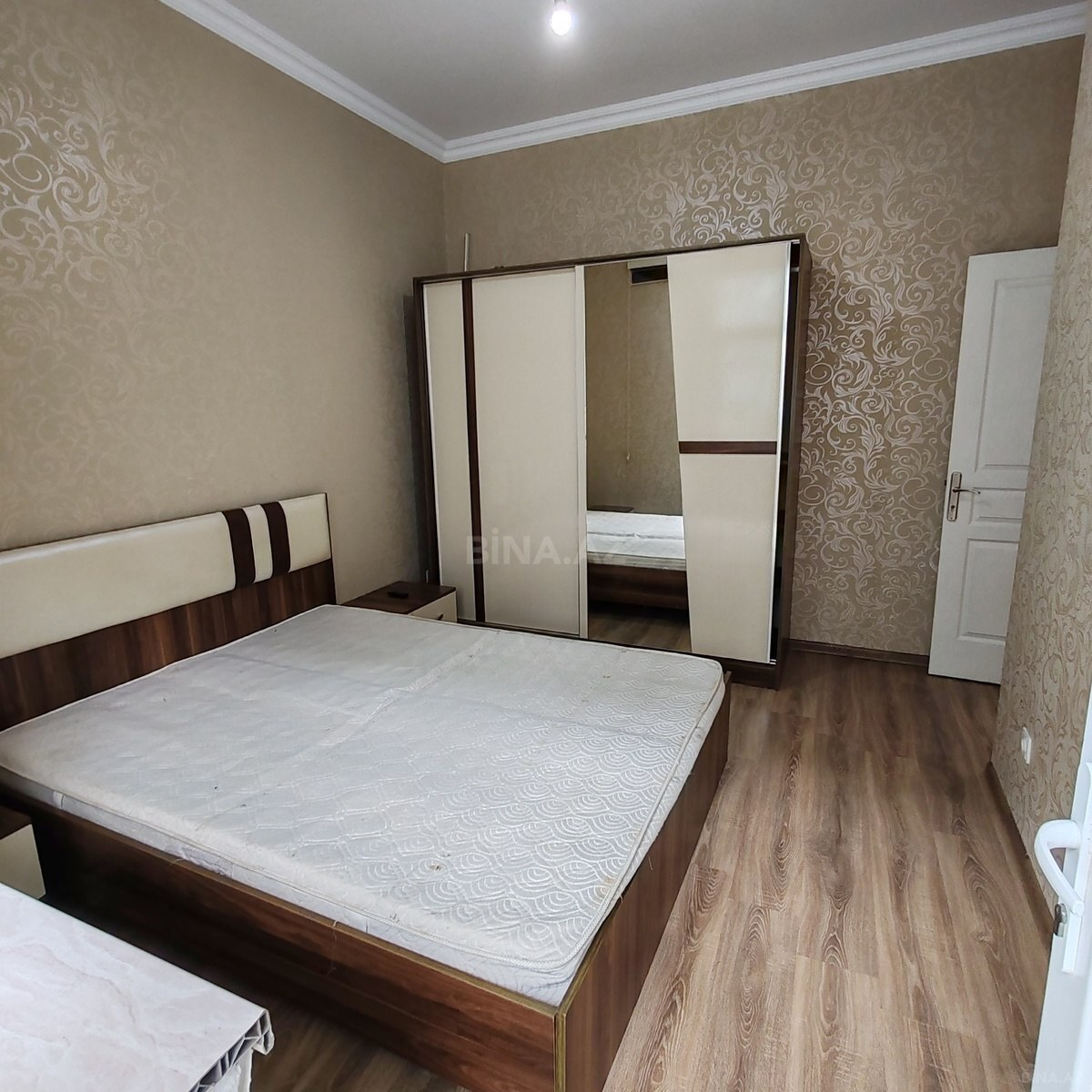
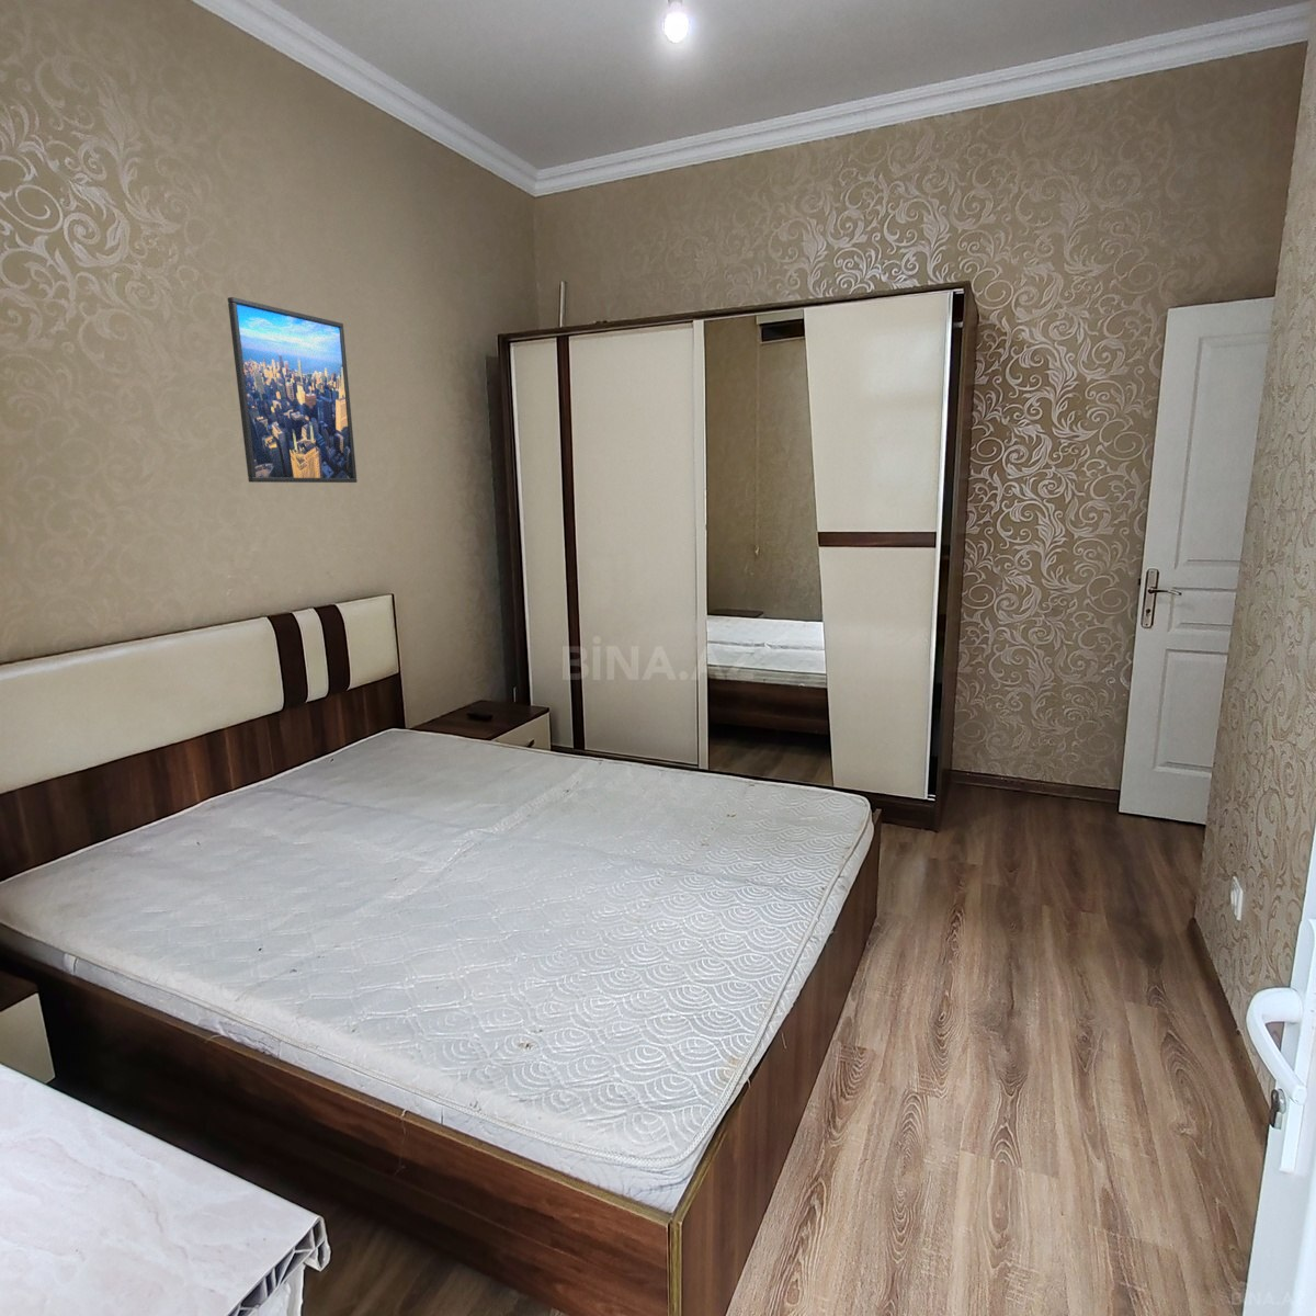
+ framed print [227,296,358,483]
